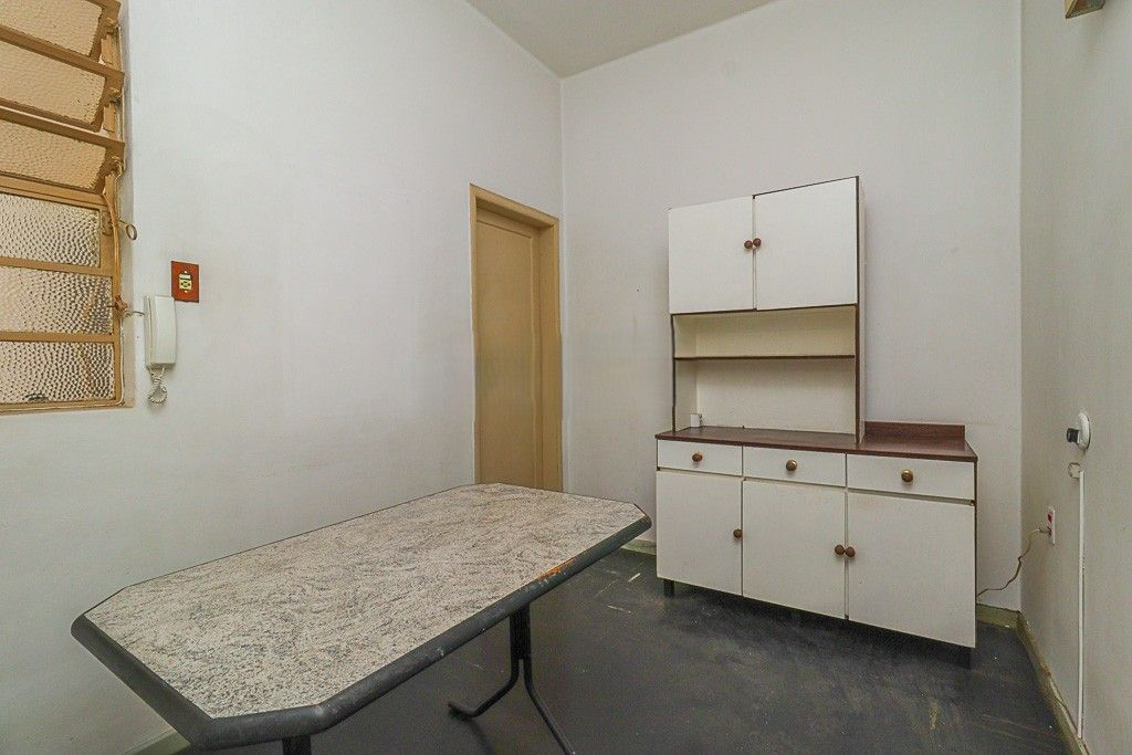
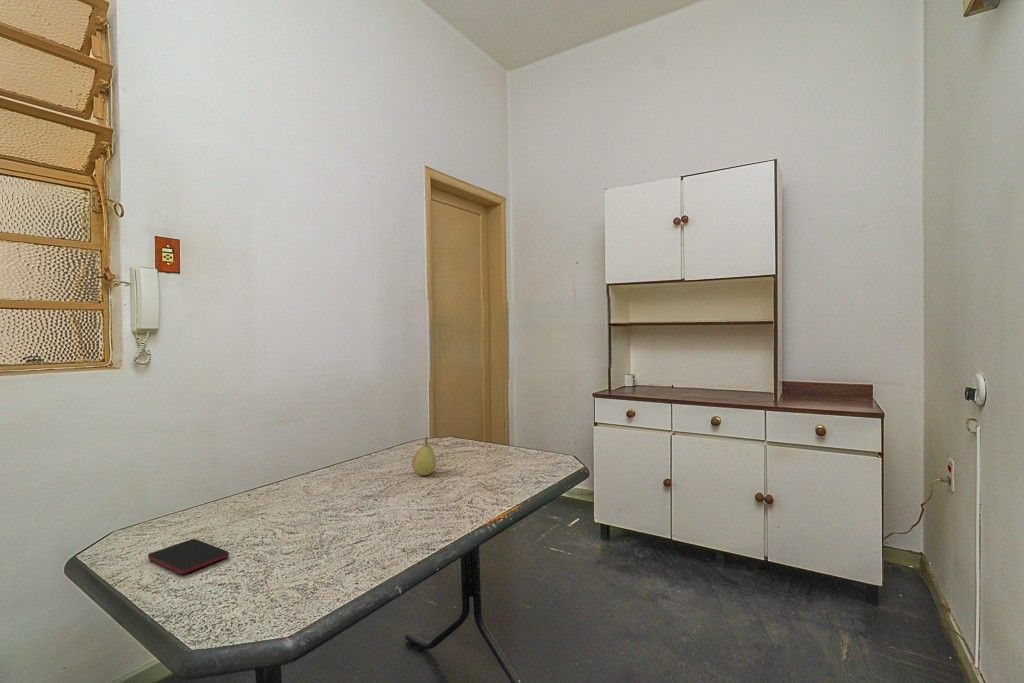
+ smartphone [147,538,230,575]
+ fruit [411,436,437,476]
